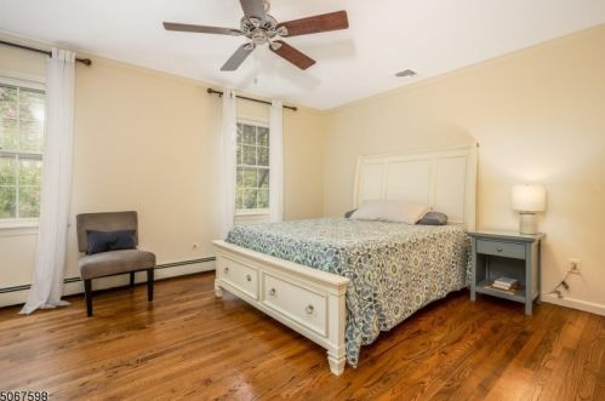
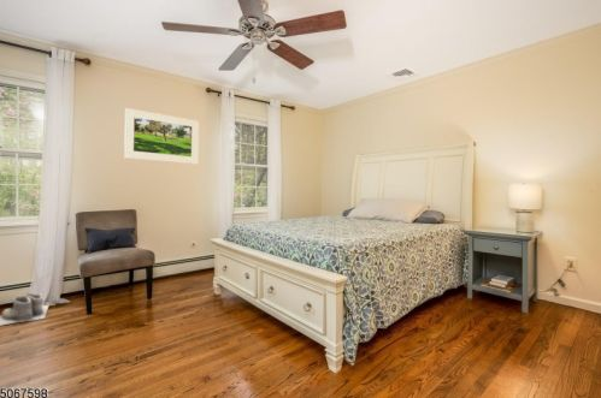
+ boots [0,291,49,326]
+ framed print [123,107,200,165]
